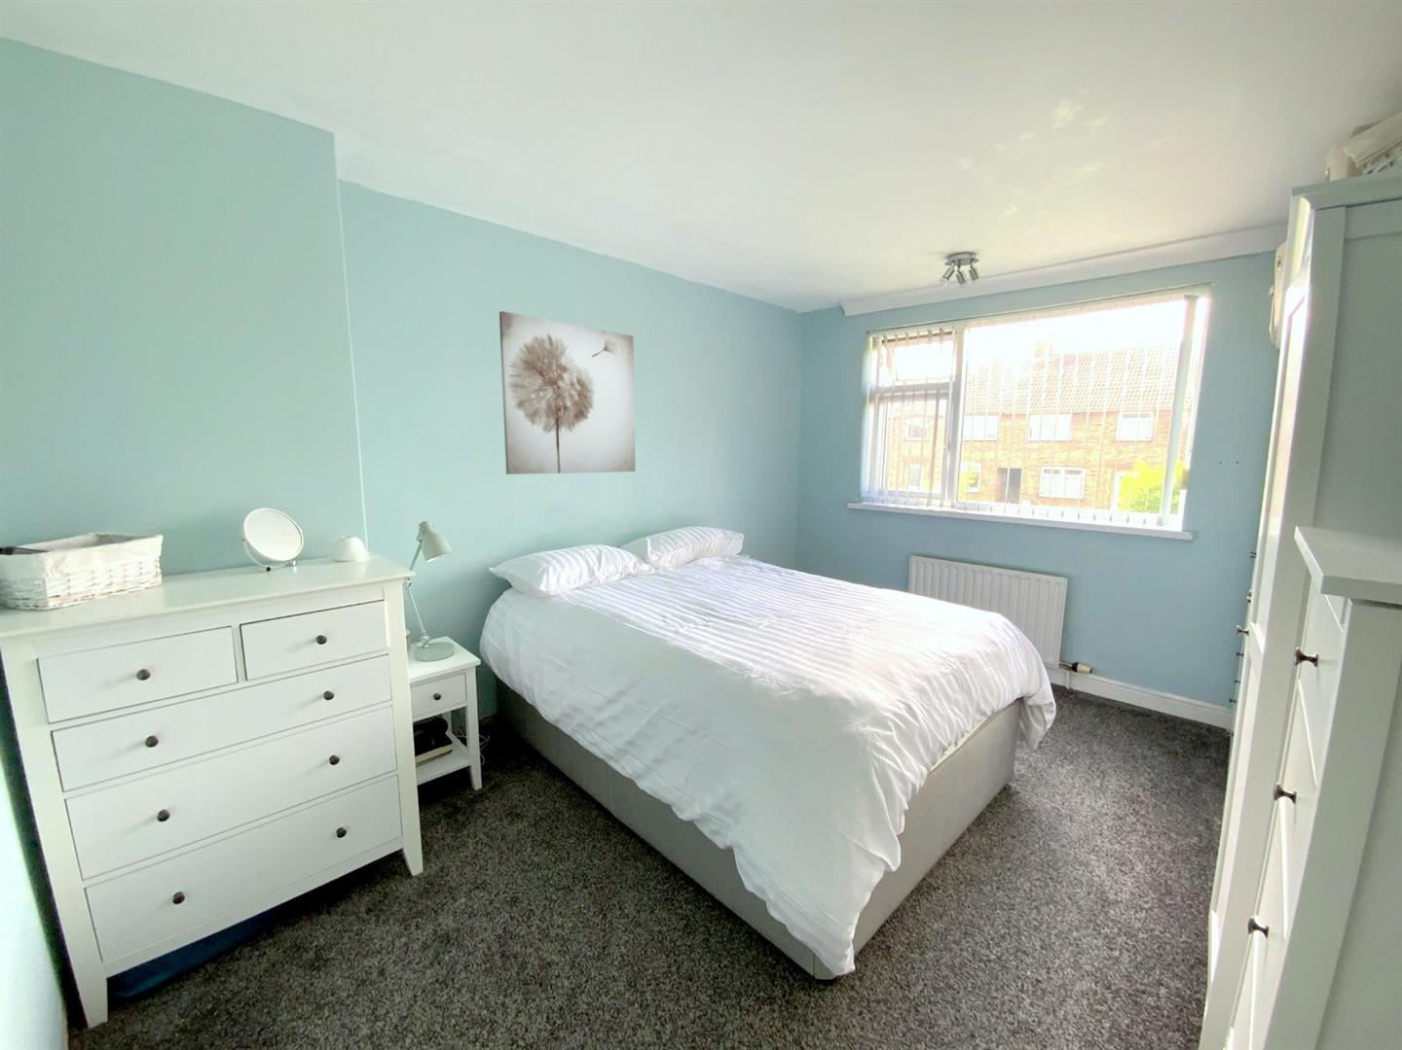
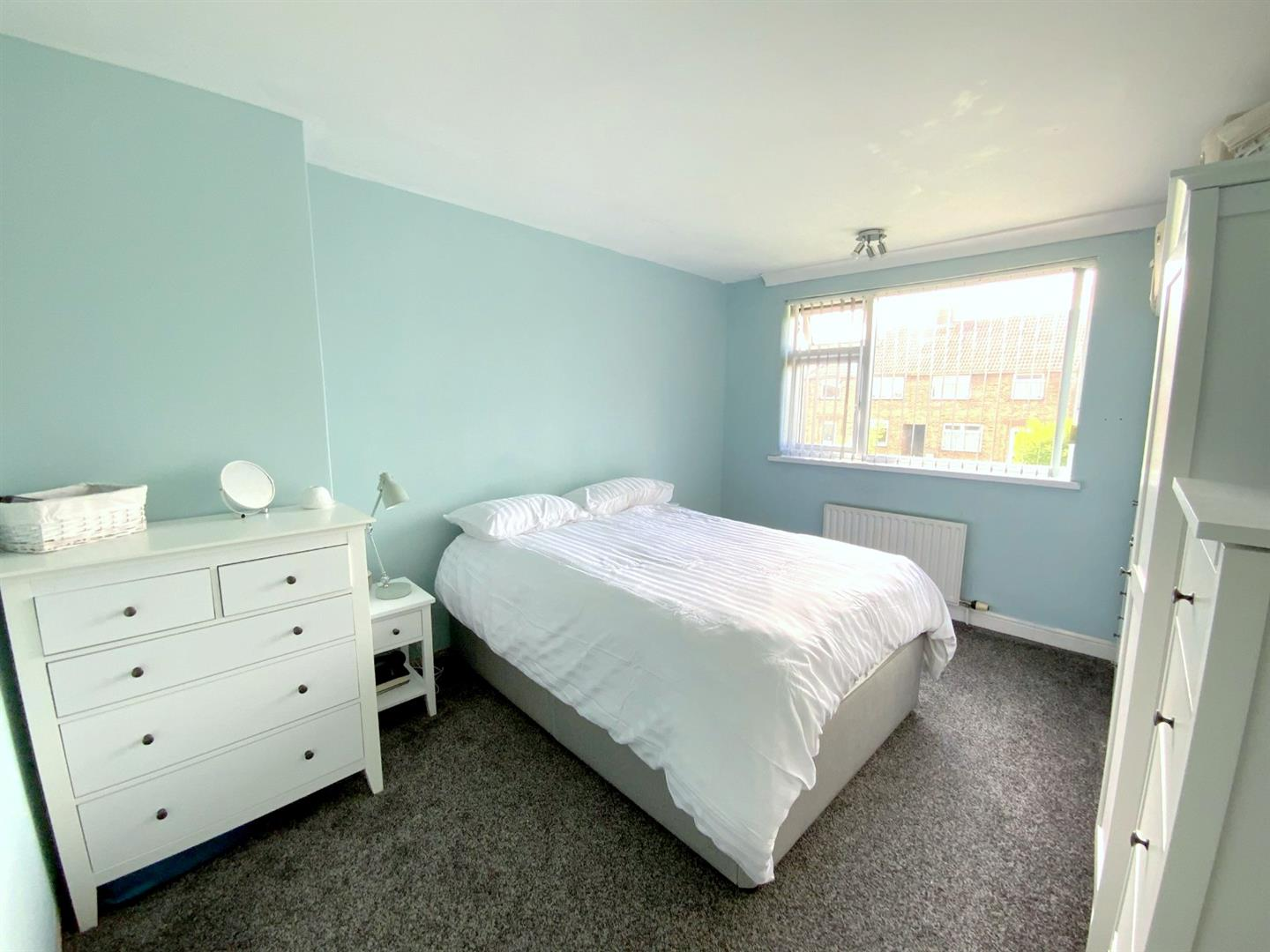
- wall art [499,310,637,475]
